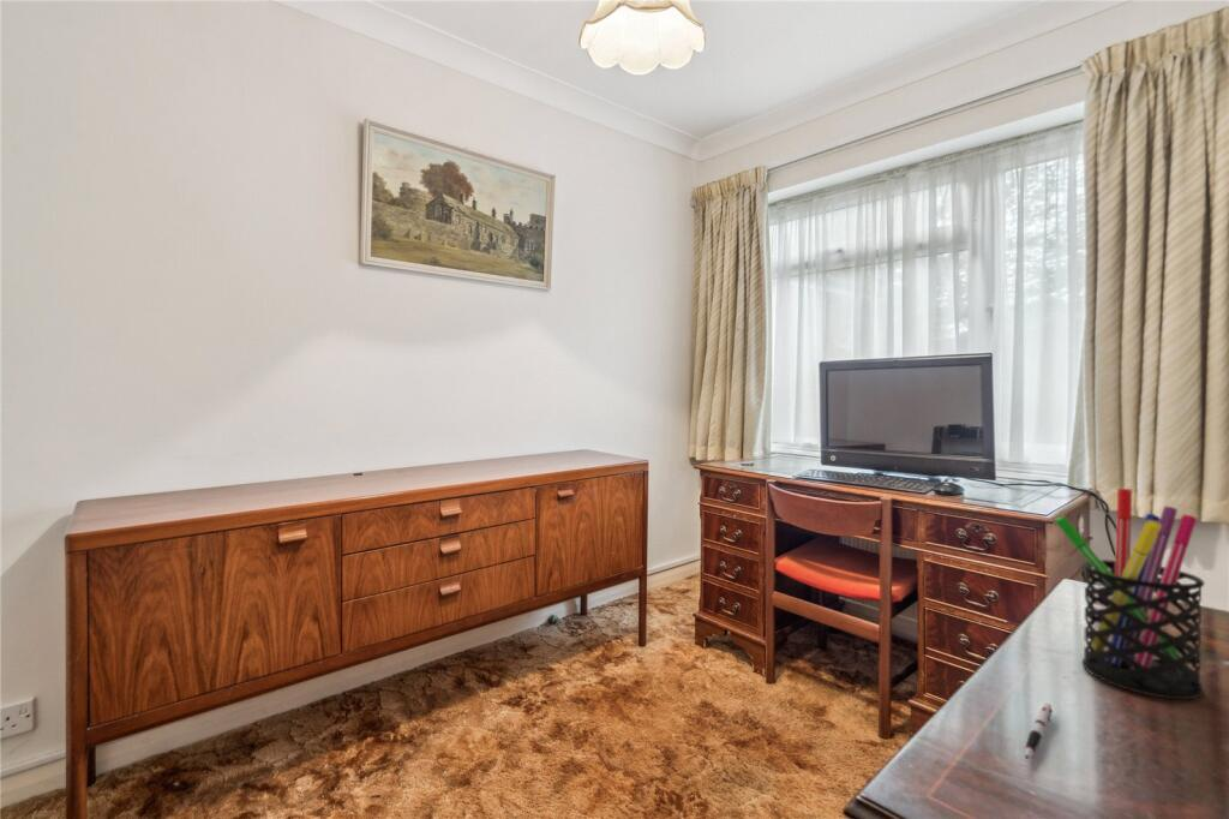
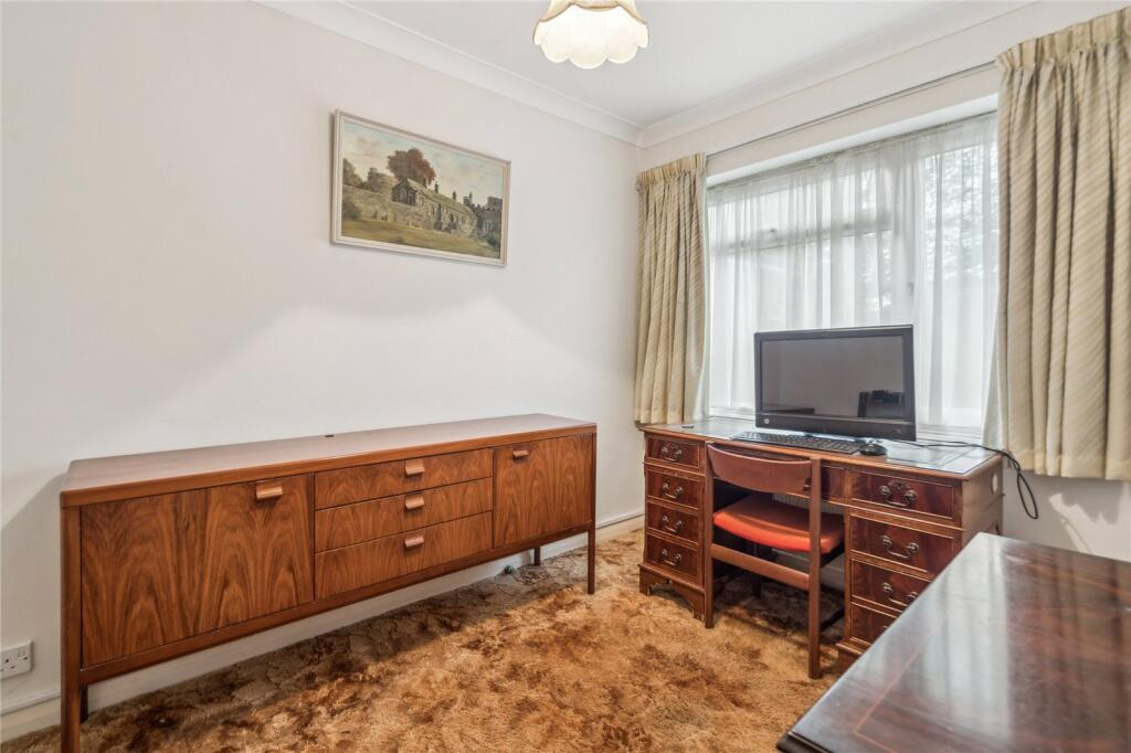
- pen [1024,701,1054,760]
- pen holder [1053,488,1206,700]
